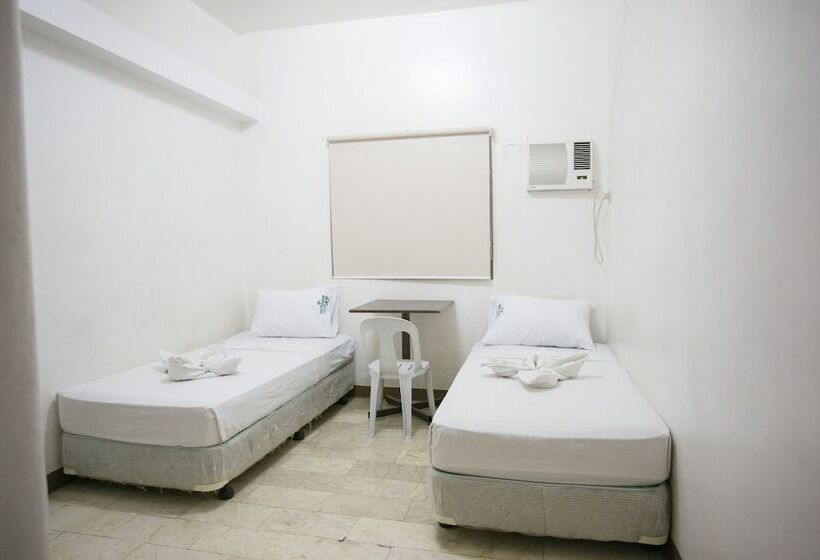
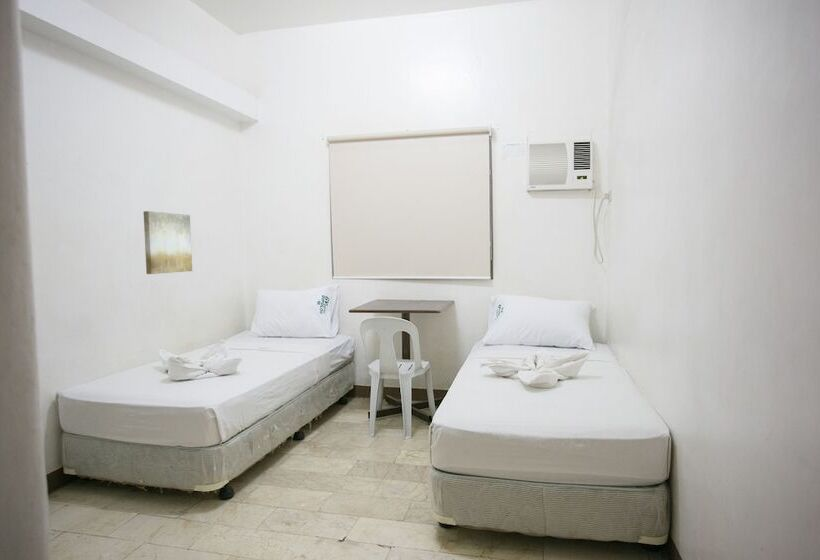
+ wall art [143,210,193,275]
